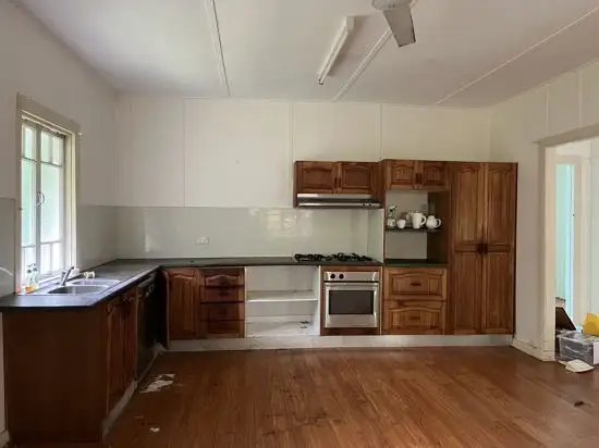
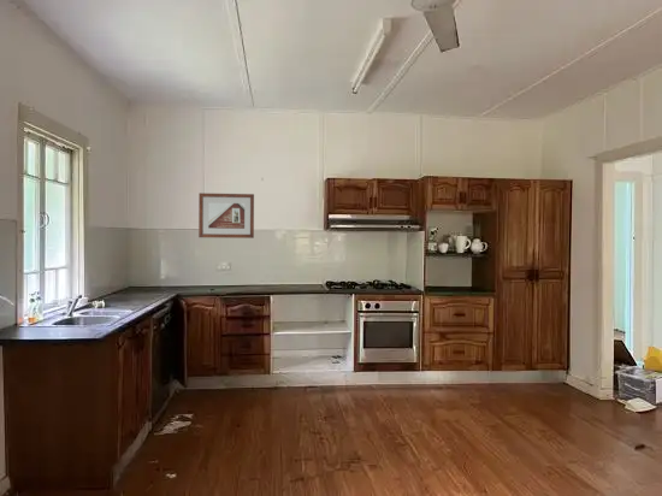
+ picture frame [197,191,255,240]
